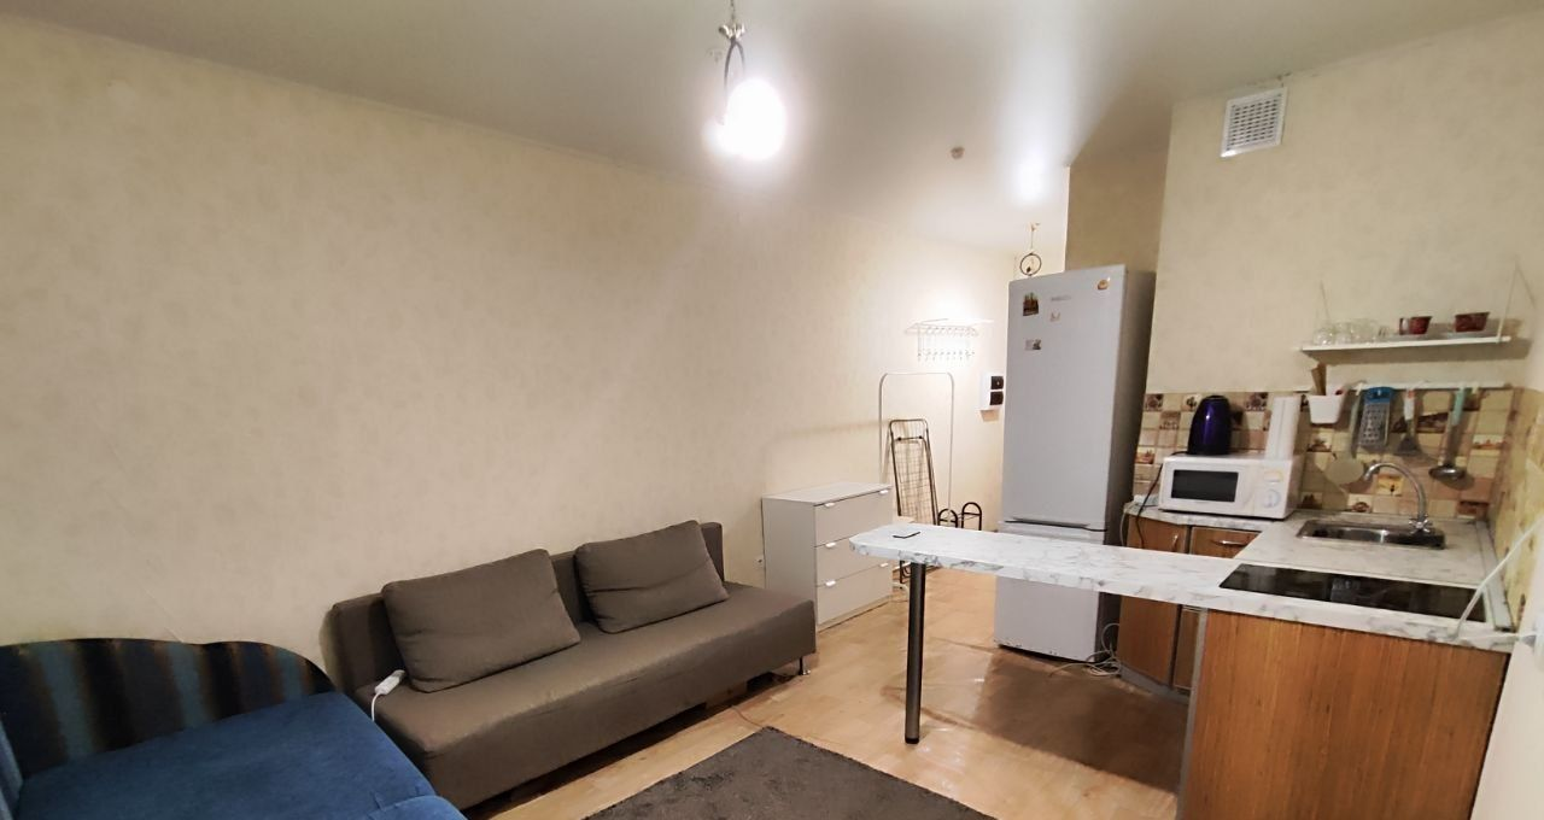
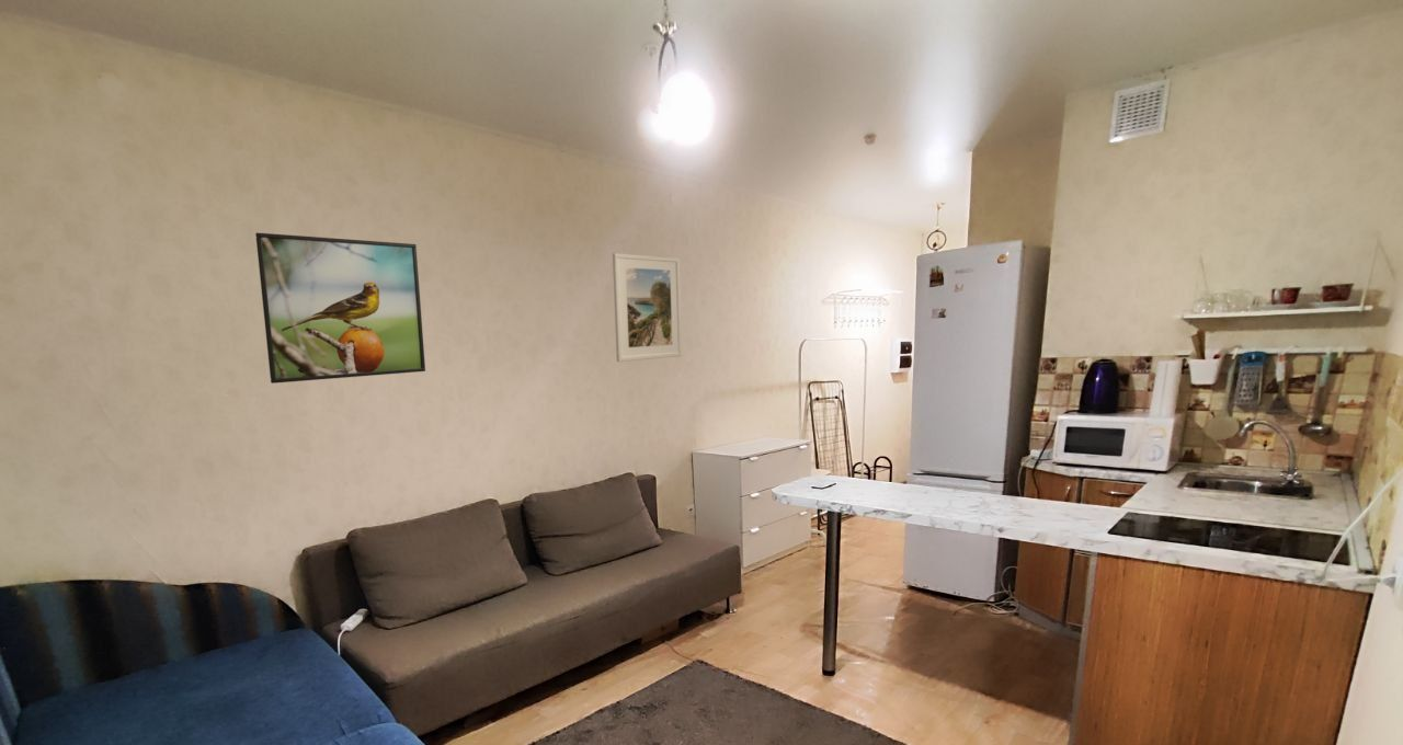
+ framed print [254,232,426,385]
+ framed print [612,252,683,363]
